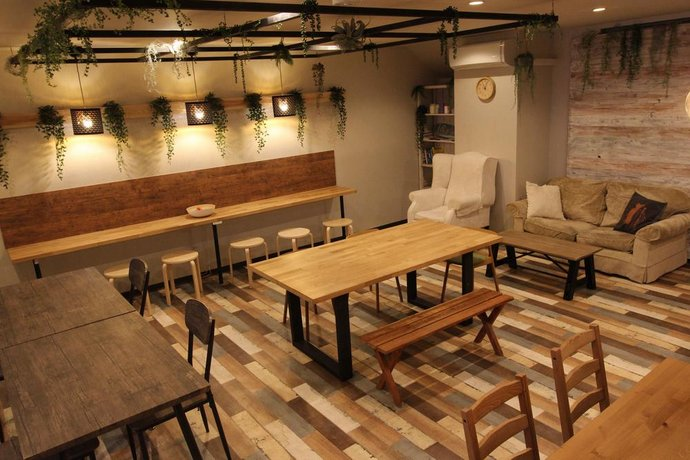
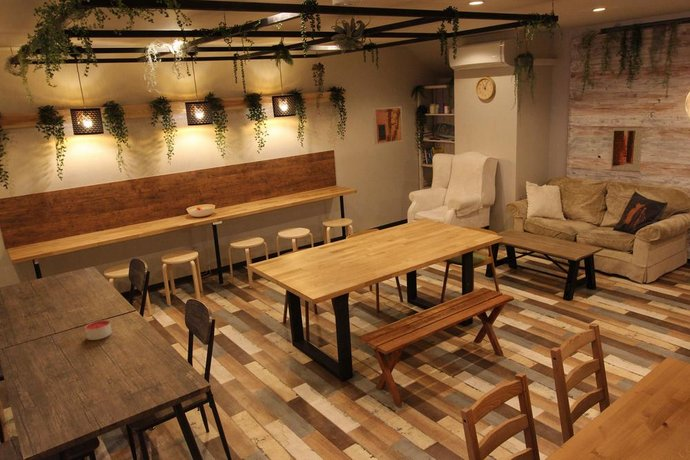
+ wall art [610,125,644,173]
+ wall art [372,105,404,146]
+ candle [84,319,113,341]
